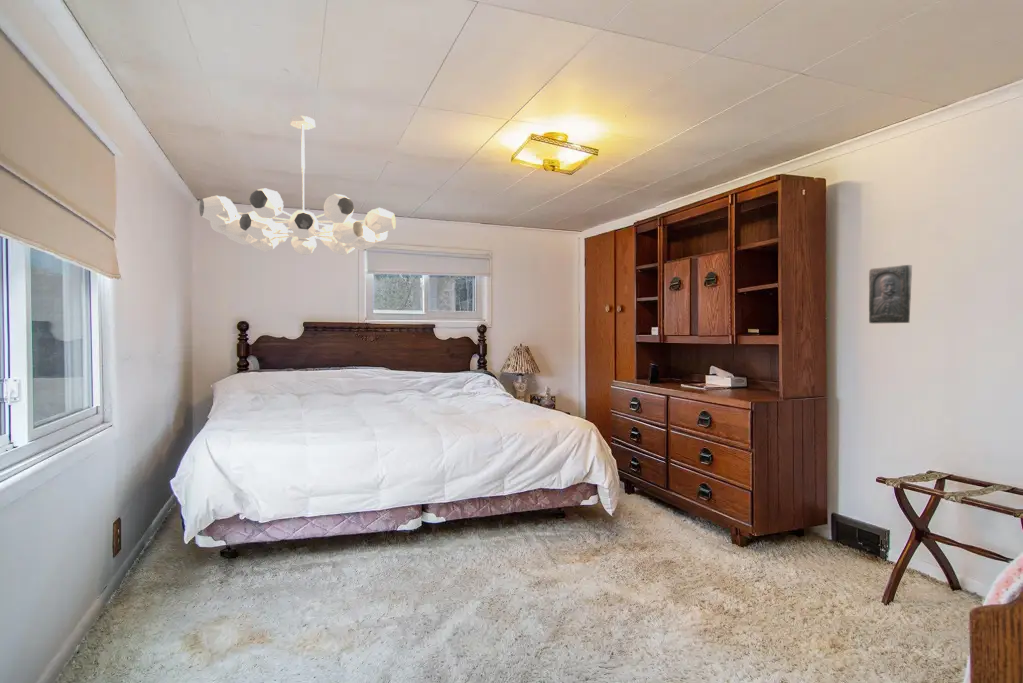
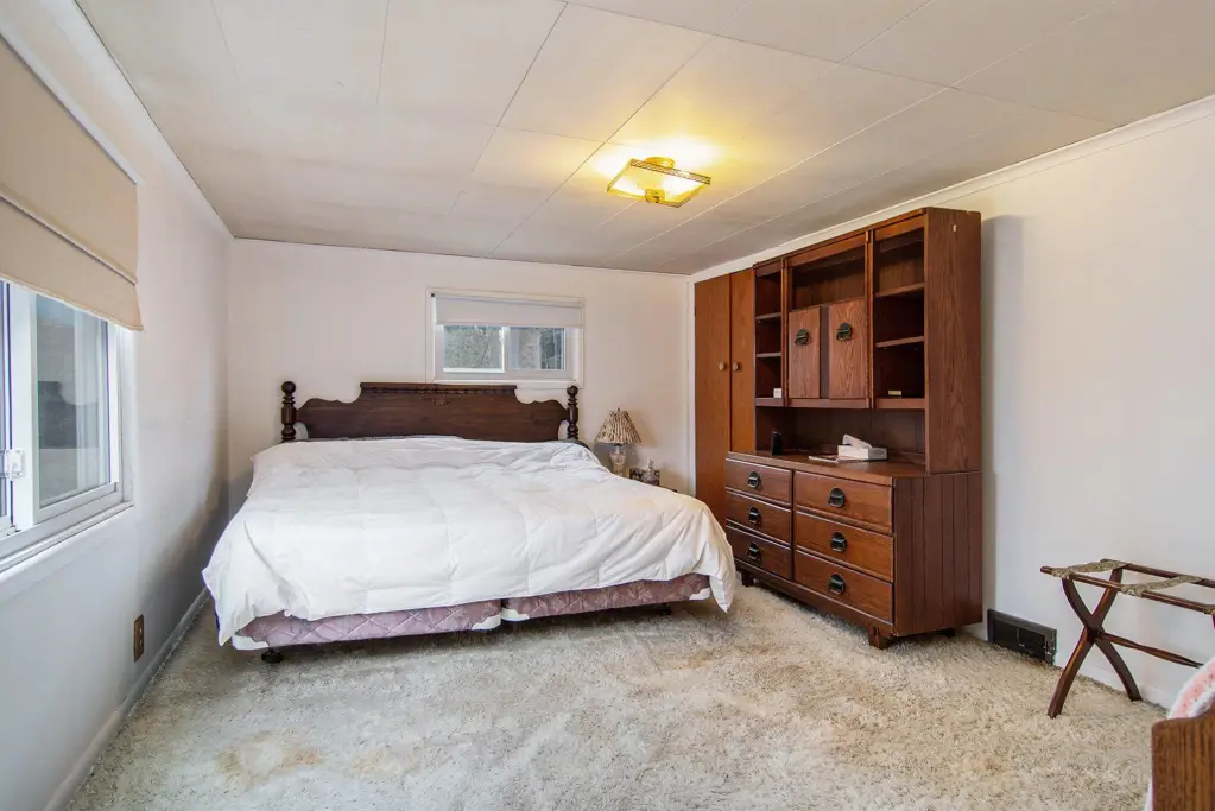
- chandelier [198,115,397,256]
- brass plaque [868,264,913,325]
